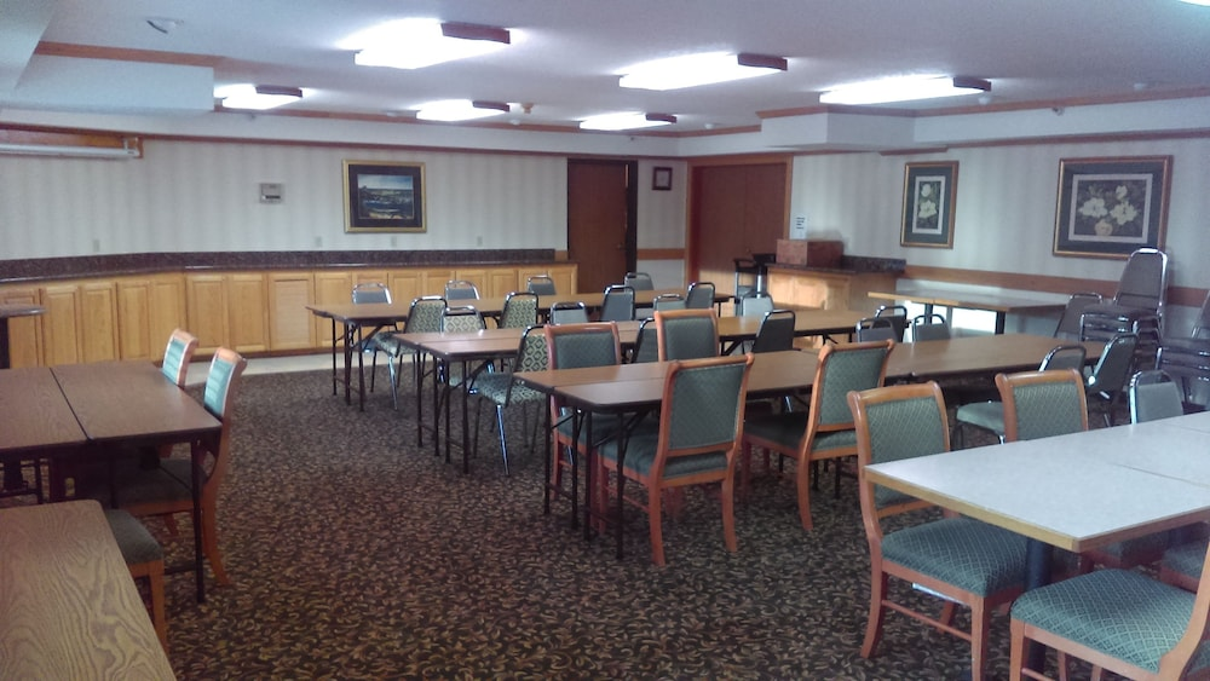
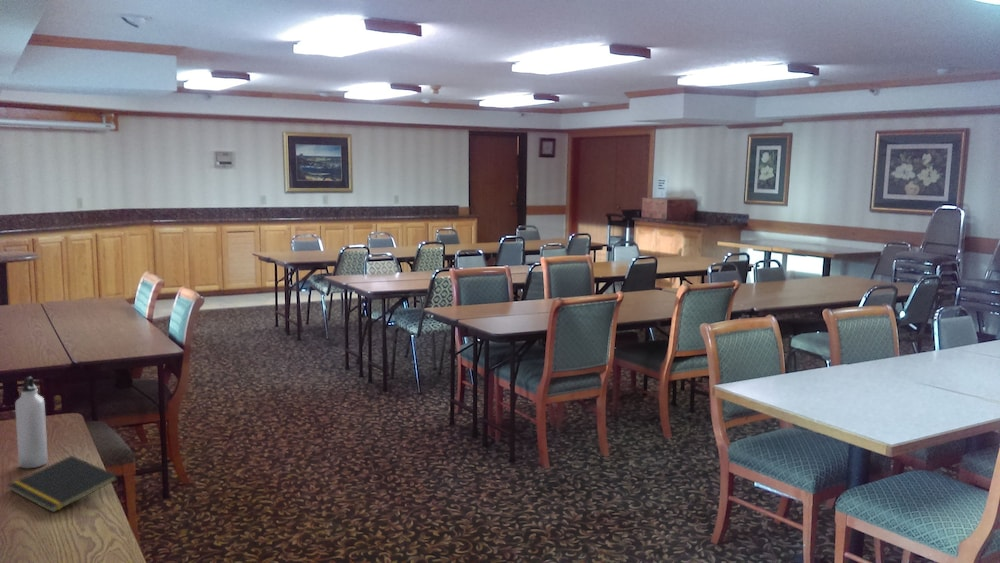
+ water bottle [14,376,49,469]
+ notepad [7,455,119,513]
